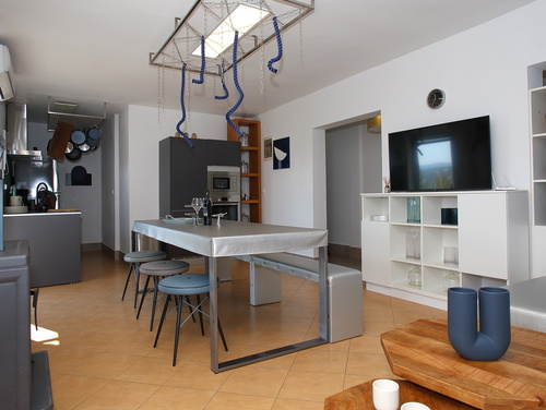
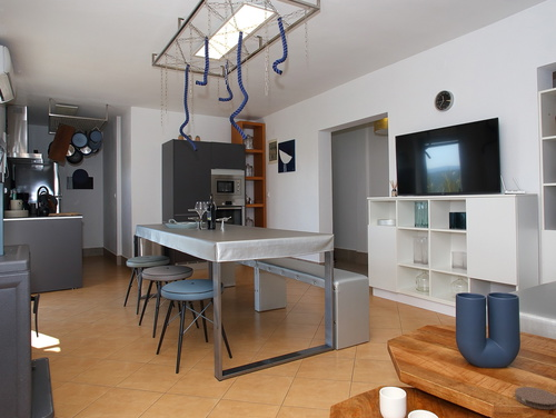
+ coaster [514,386,556,410]
